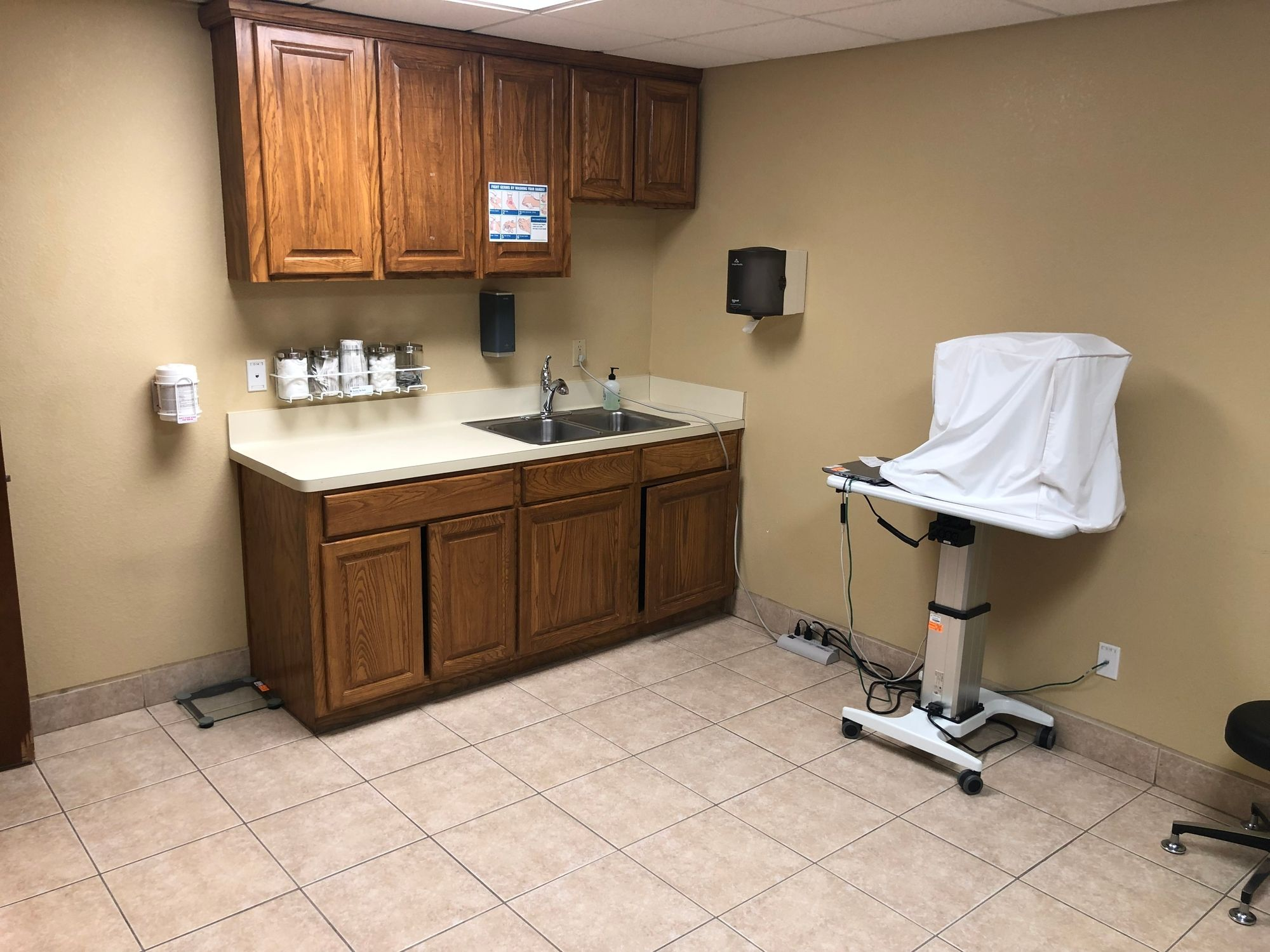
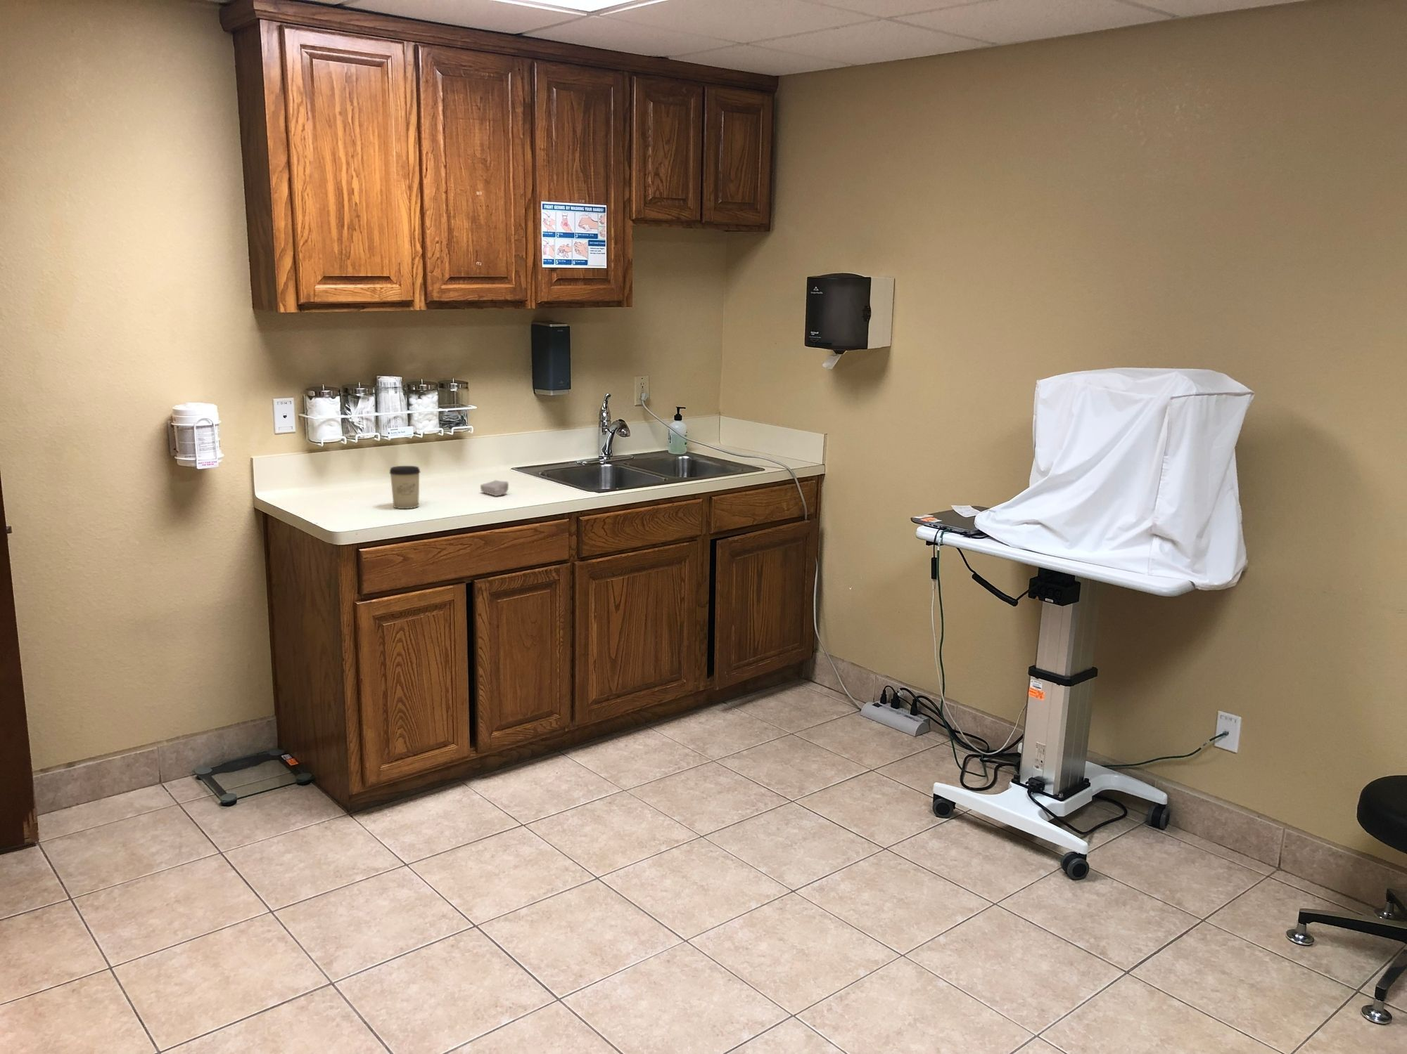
+ cup [389,465,421,509]
+ soap bar [480,479,510,497]
